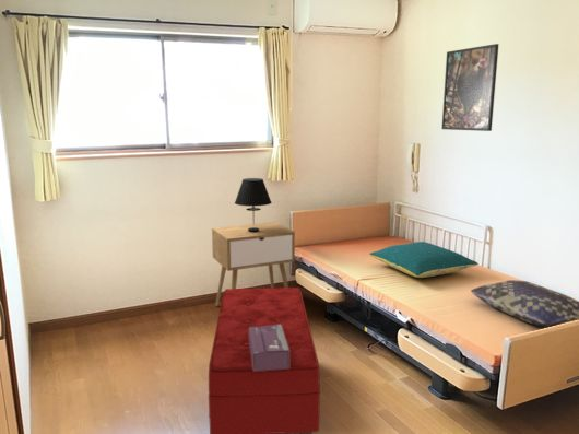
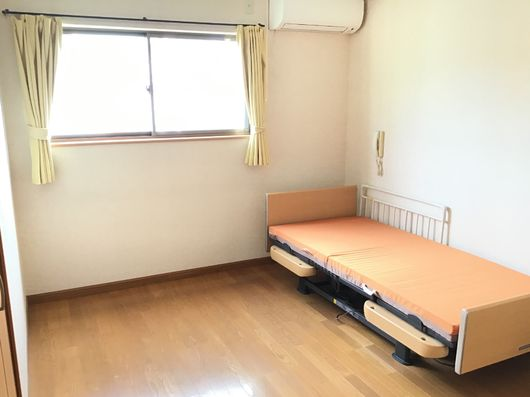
- cushion [470,279,579,327]
- pillow [368,241,480,279]
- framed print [441,43,500,132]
- nightstand [211,221,296,307]
- table lamp [234,177,273,233]
- tissue box [249,325,290,371]
- bench [208,286,321,434]
